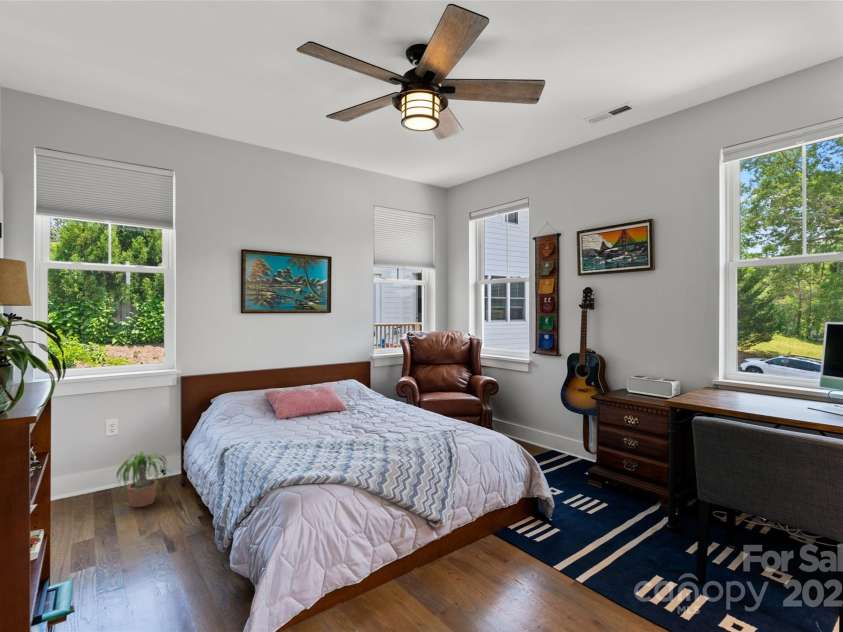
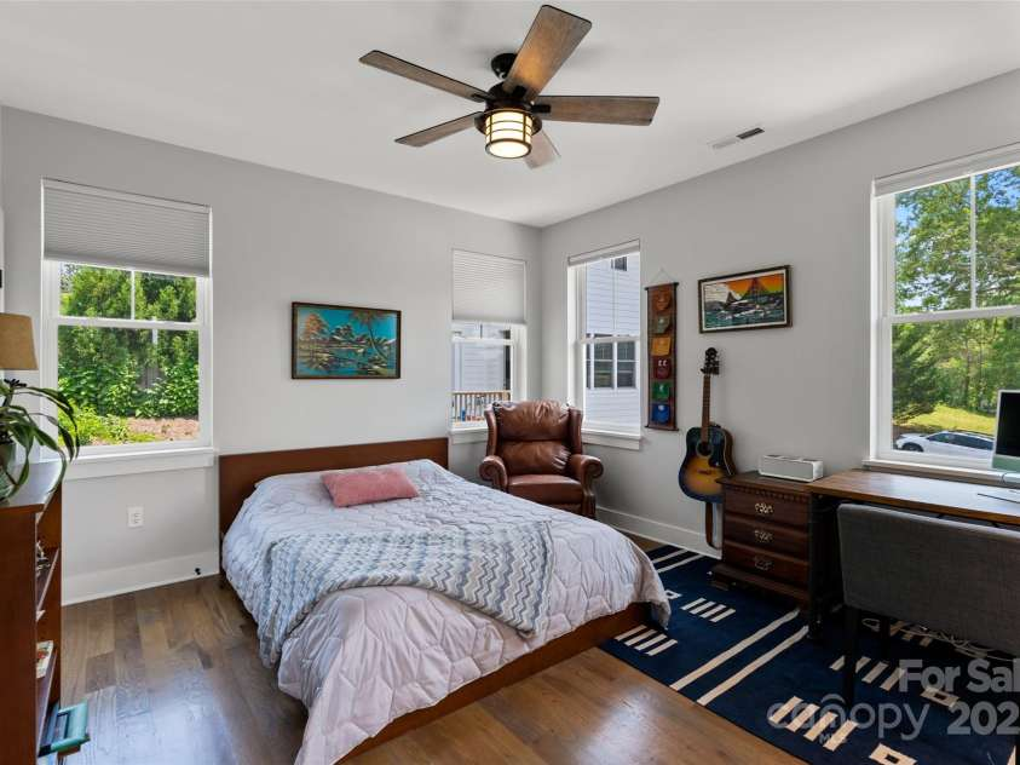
- potted plant [109,450,173,508]
